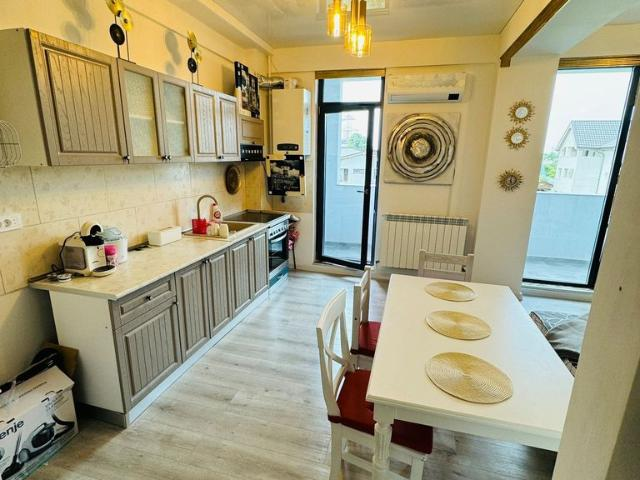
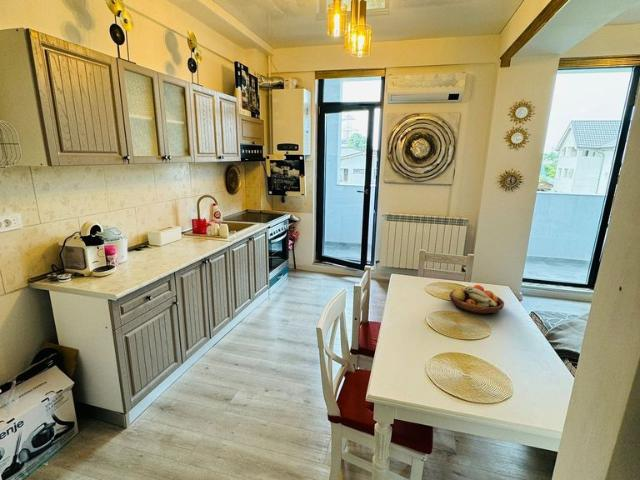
+ fruit bowl [449,284,505,315]
